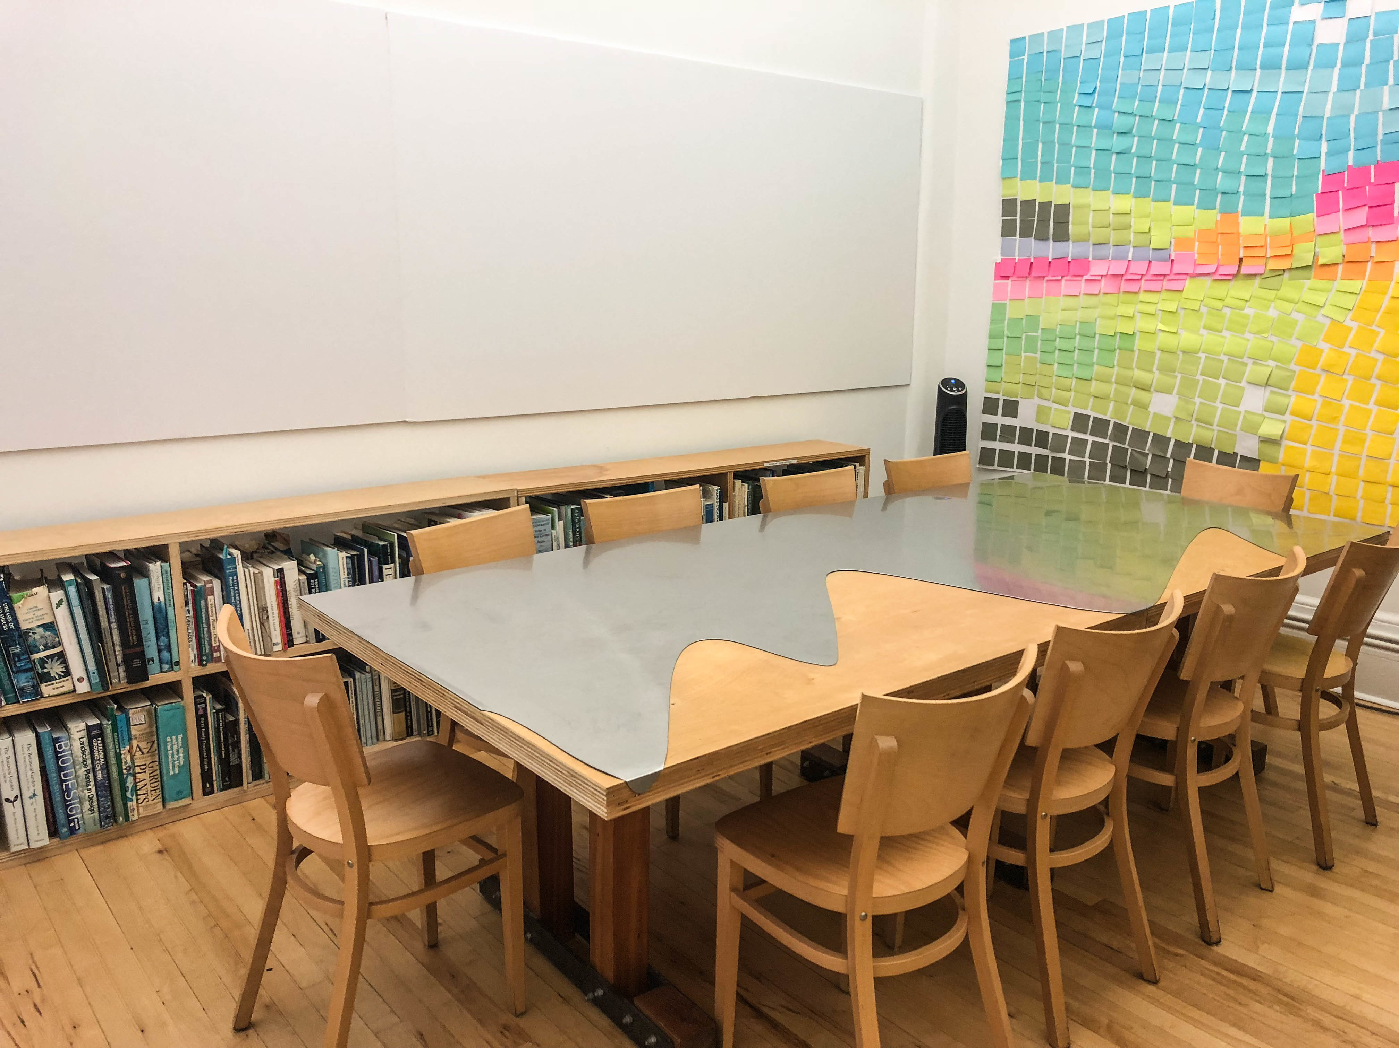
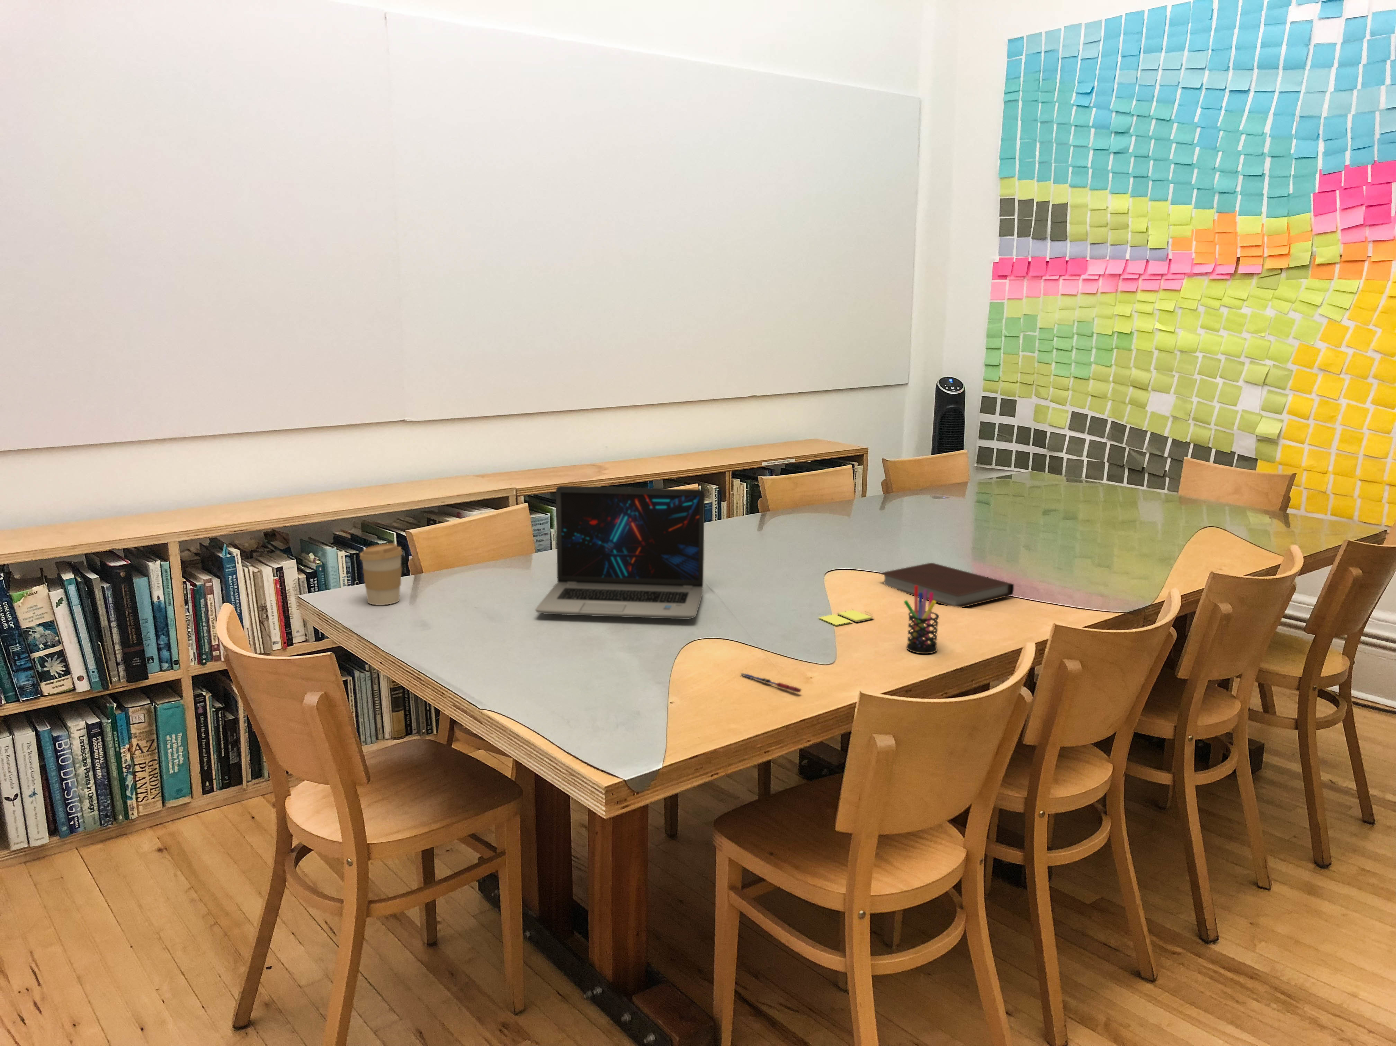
+ pen [739,672,801,693]
+ pen holder [904,586,940,654]
+ notebook [877,563,1015,608]
+ laptop [535,486,705,620]
+ sticky notes [818,609,875,625]
+ coffee cup [359,543,403,605]
